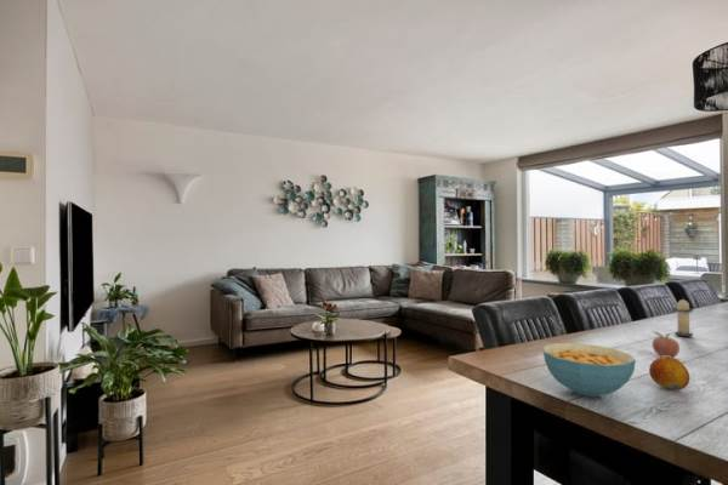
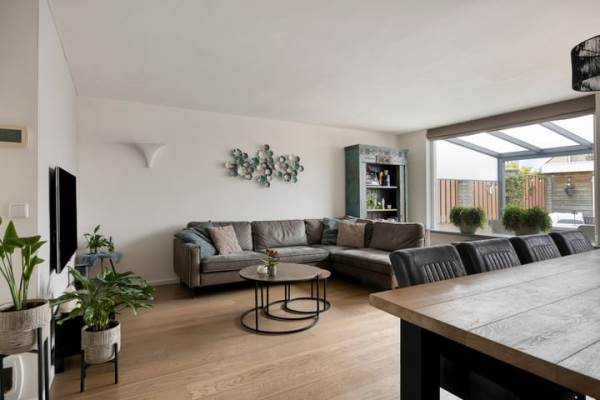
- fruit [648,356,690,390]
- cereal bowl [541,342,637,398]
- candle [672,298,695,338]
- fruit [650,330,681,359]
